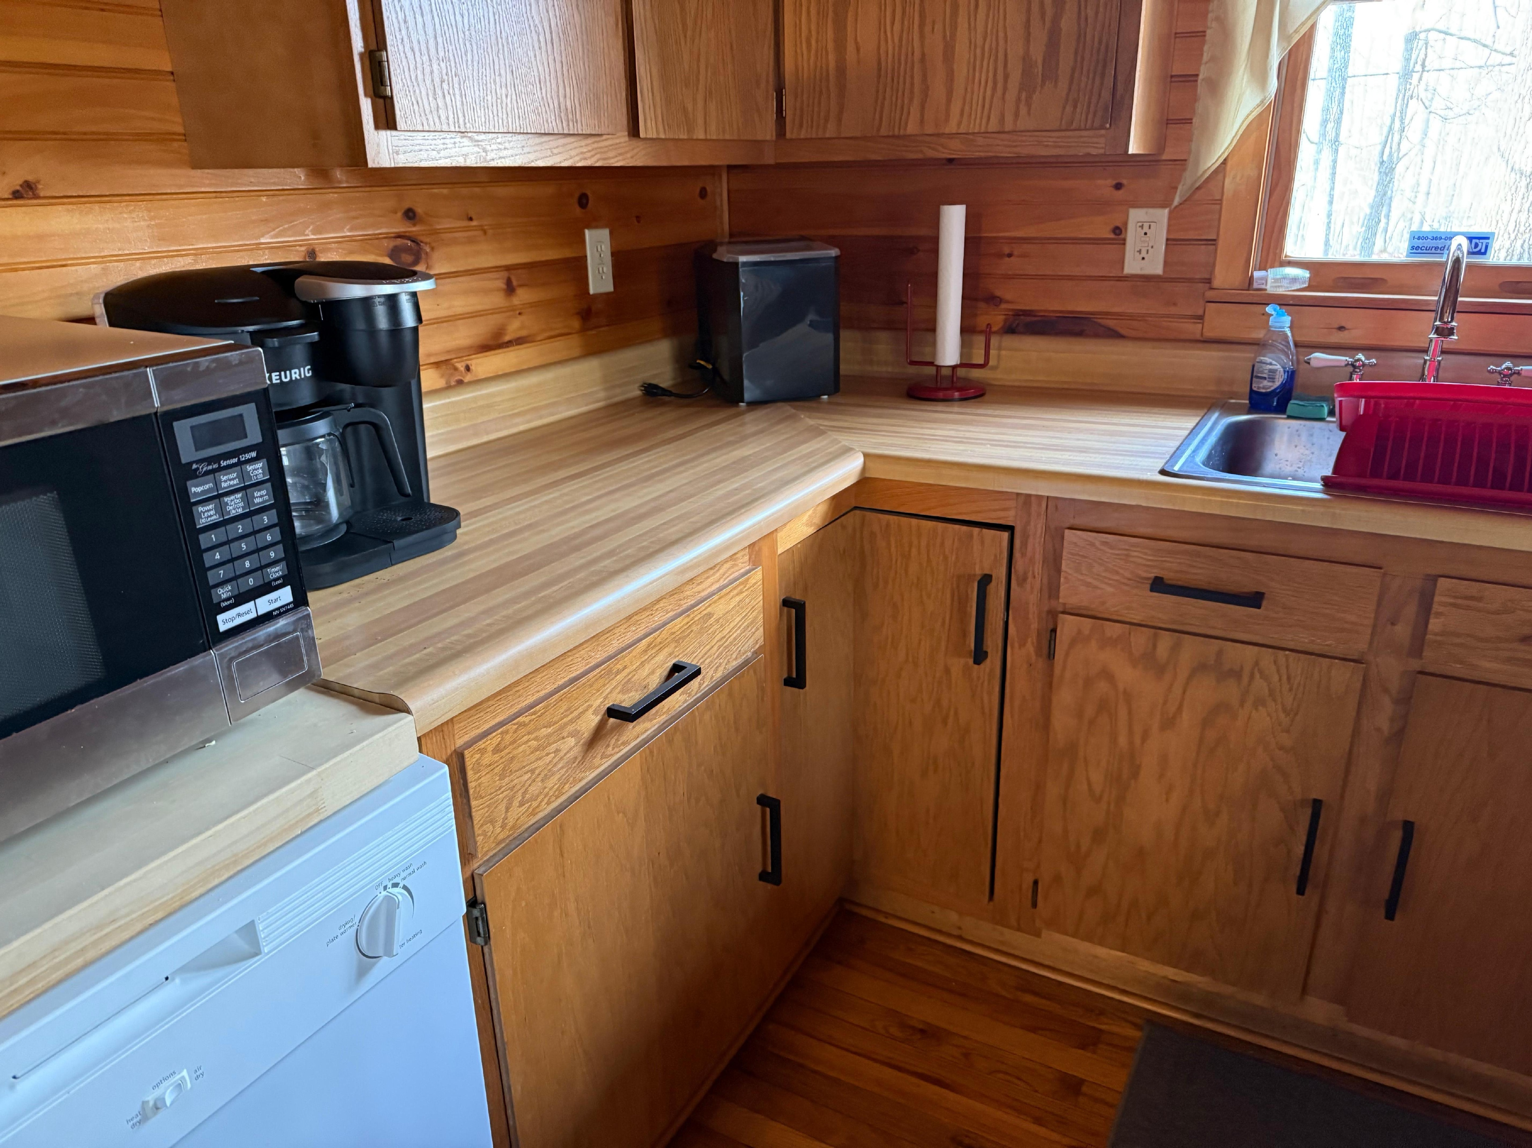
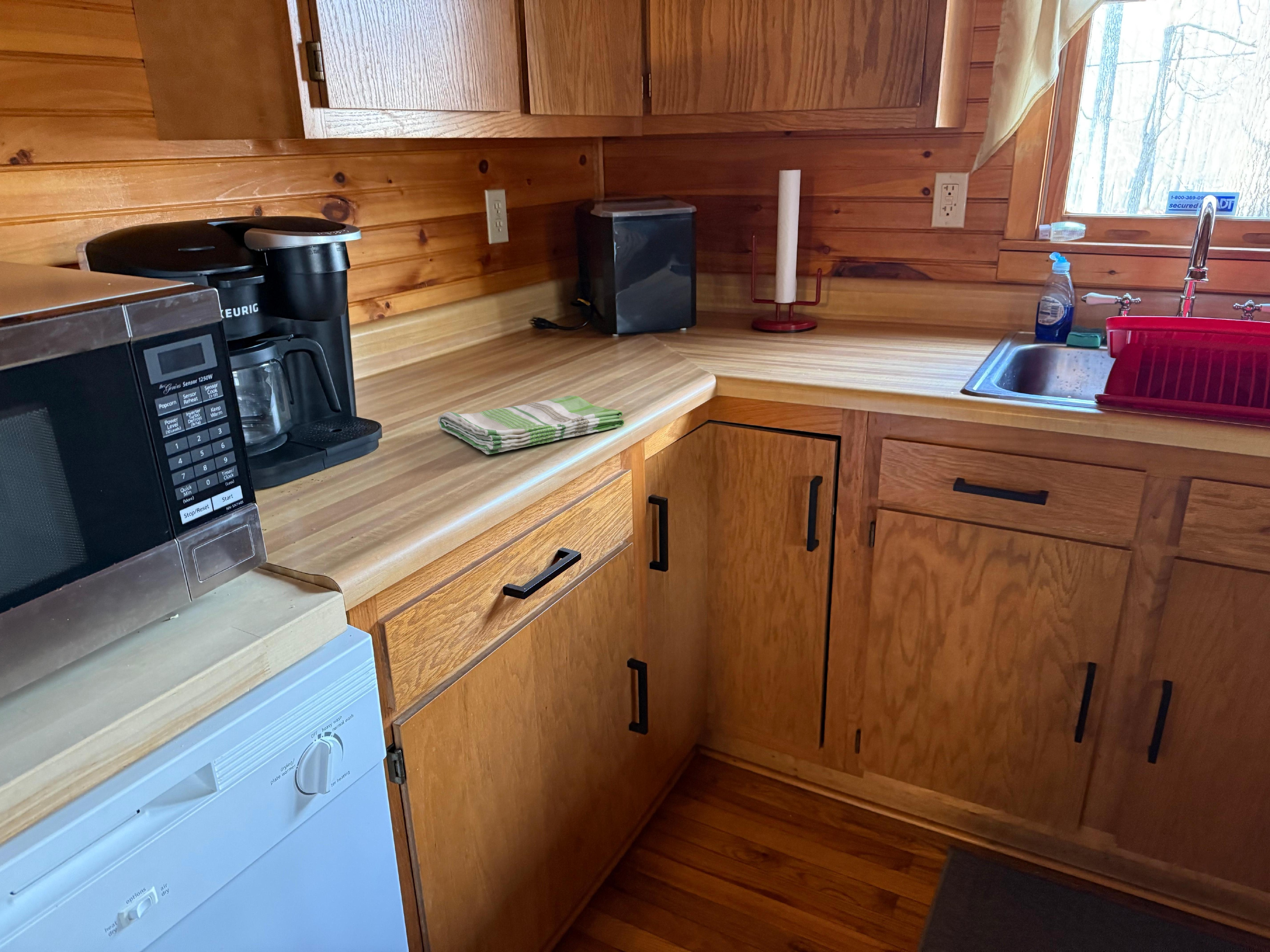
+ dish towel [437,395,624,455]
